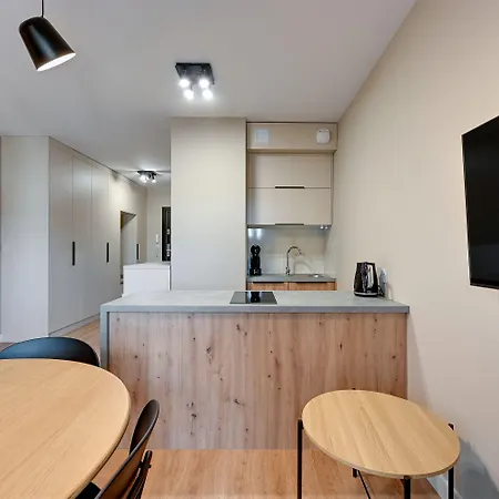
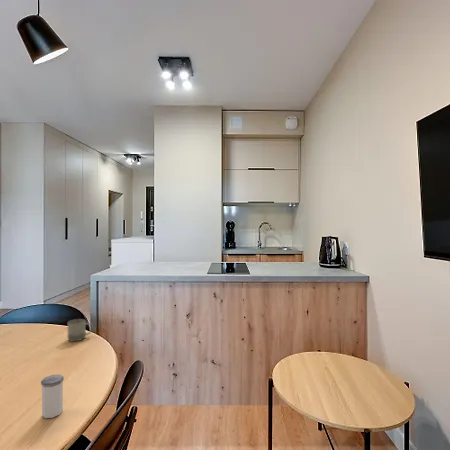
+ cup [67,318,94,342]
+ salt shaker [40,374,65,419]
